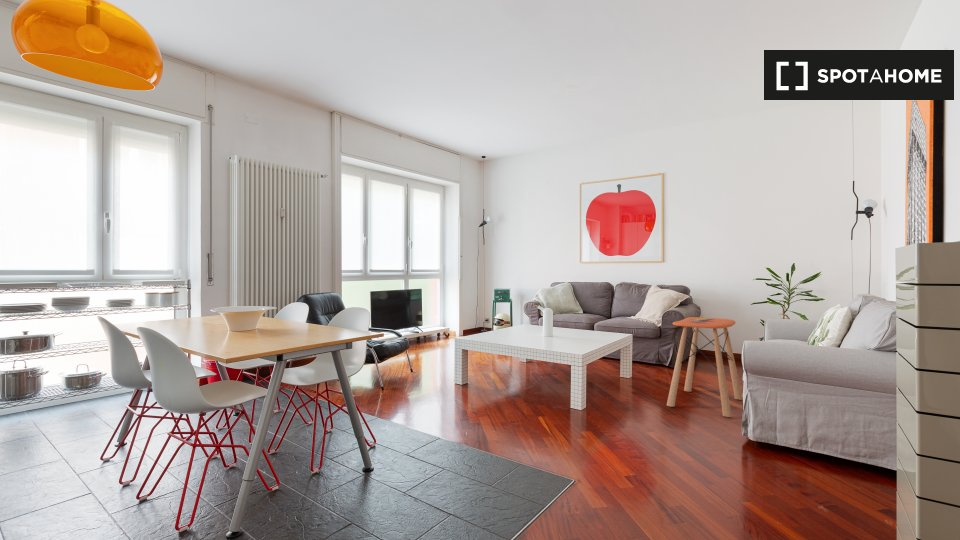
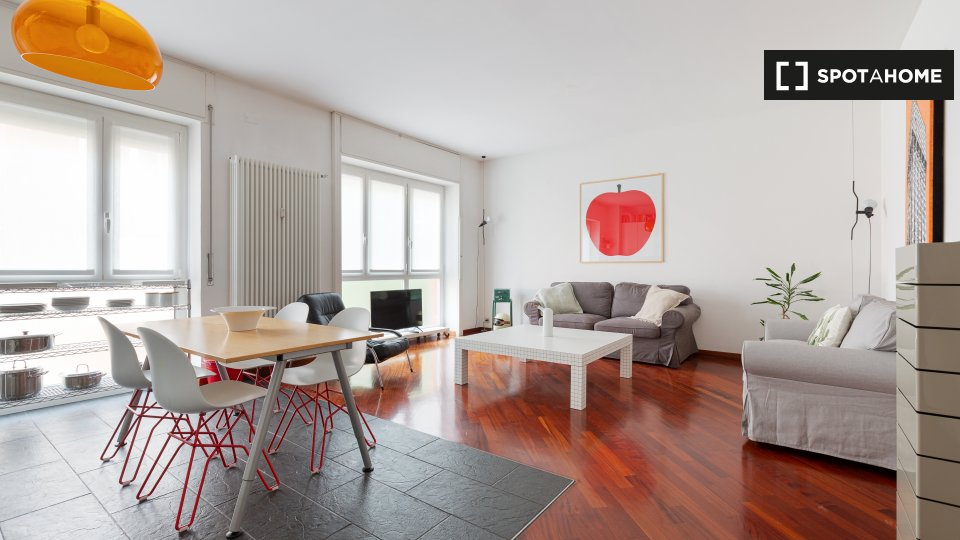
- side table [666,316,744,418]
